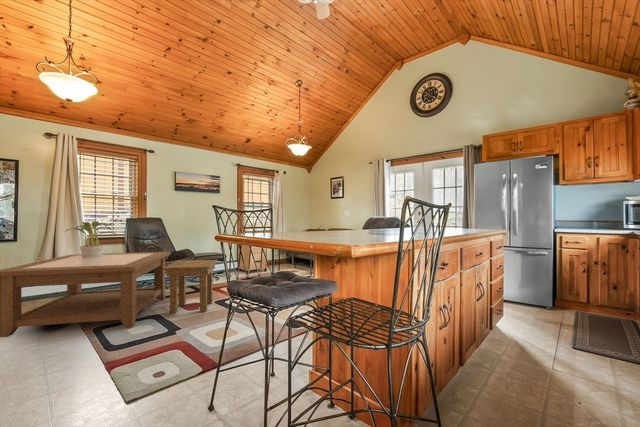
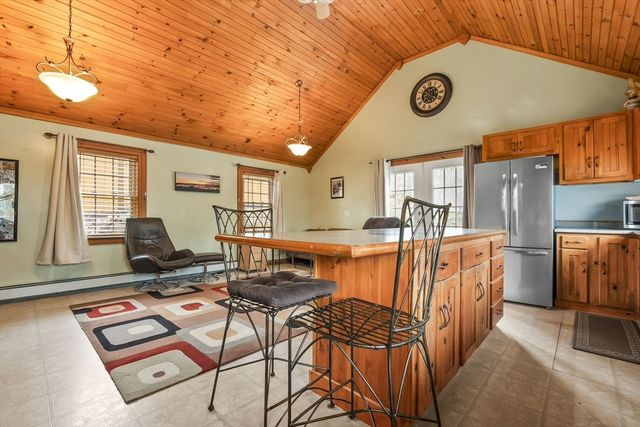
- potted plant [64,220,119,258]
- coffee table [0,251,171,338]
- side table [163,259,218,315]
